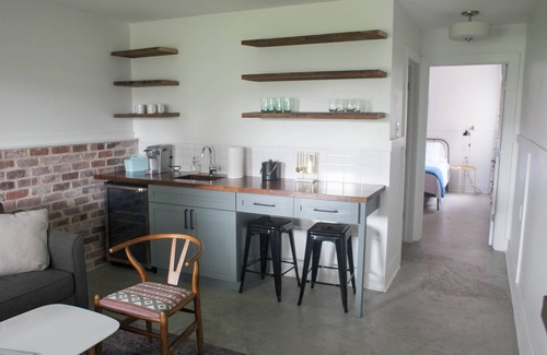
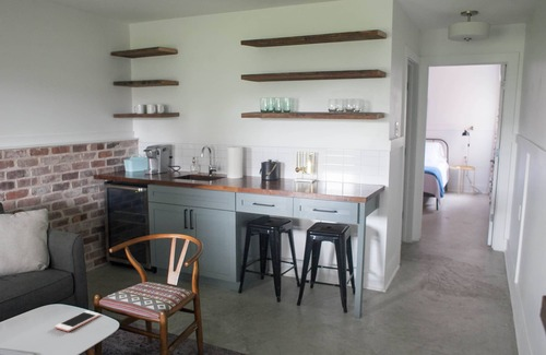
+ cell phone [54,309,100,333]
